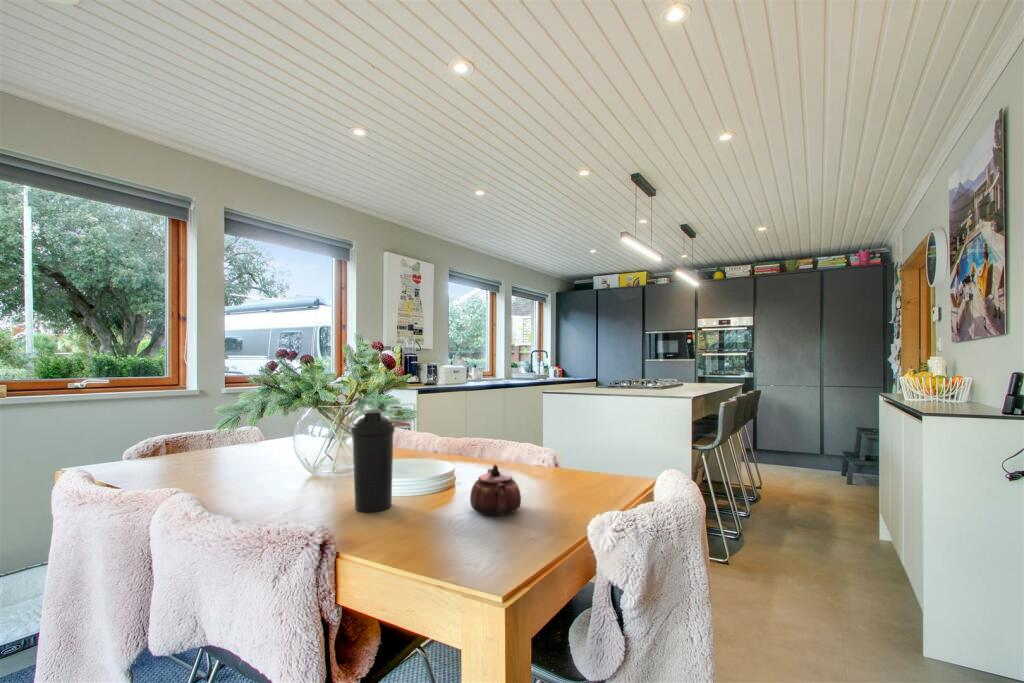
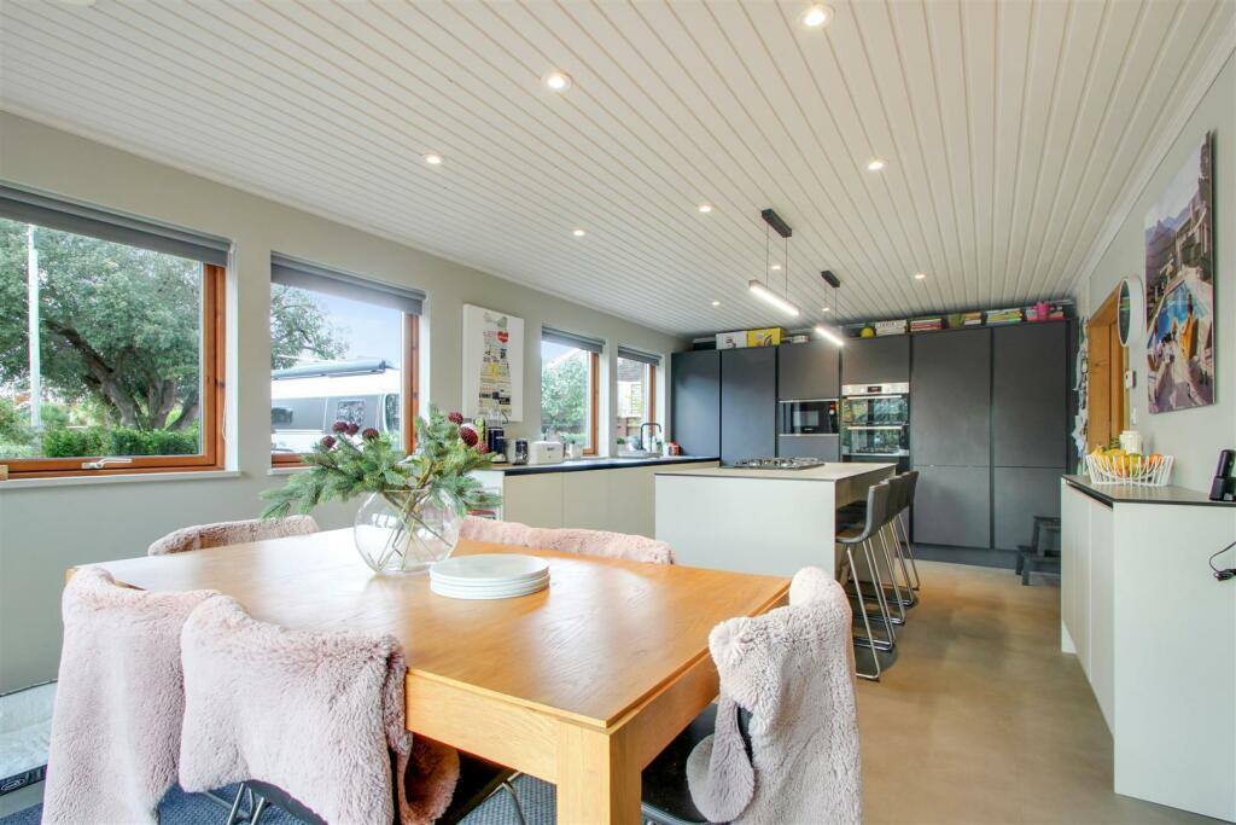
- teapot [469,463,522,517]
- water bottle [350,408,396,513]
